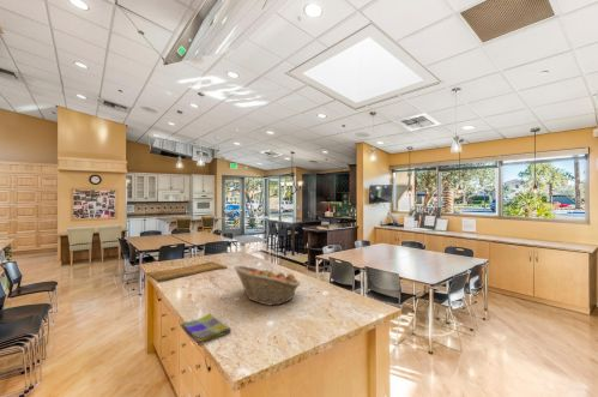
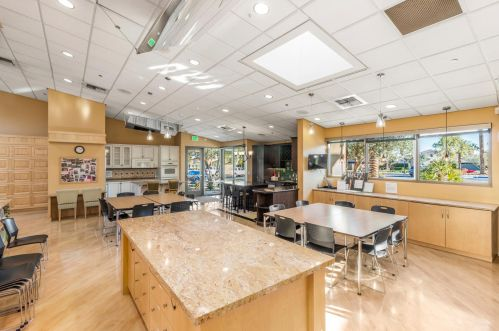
- dish towel [180,313,232,344]
- cutting board [146,260,228,283]
- fruit basket [232,264,302,306]
